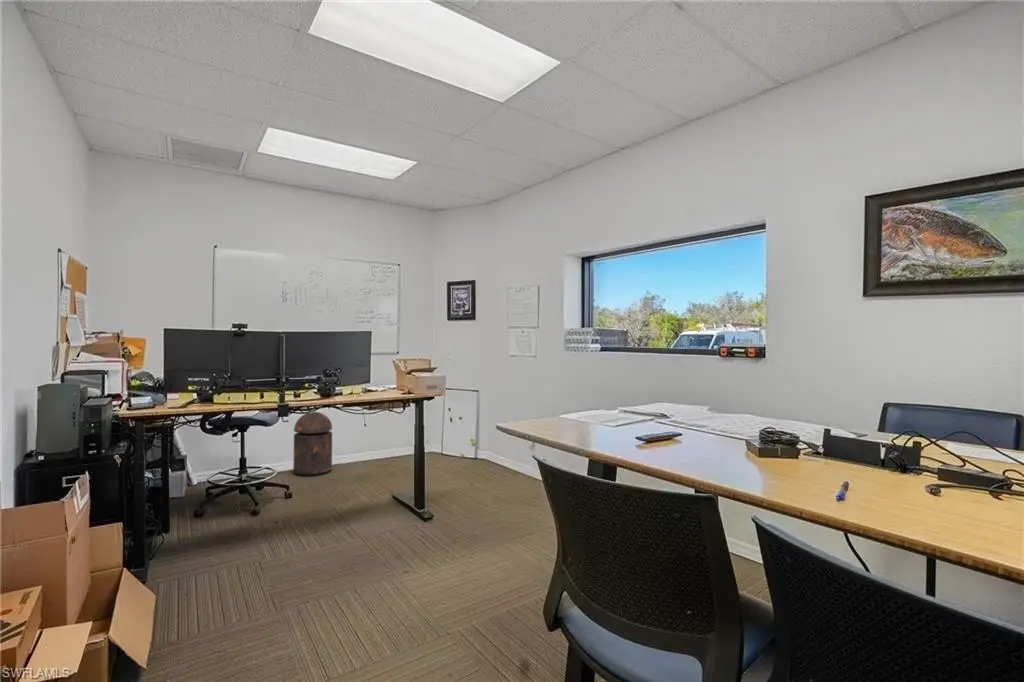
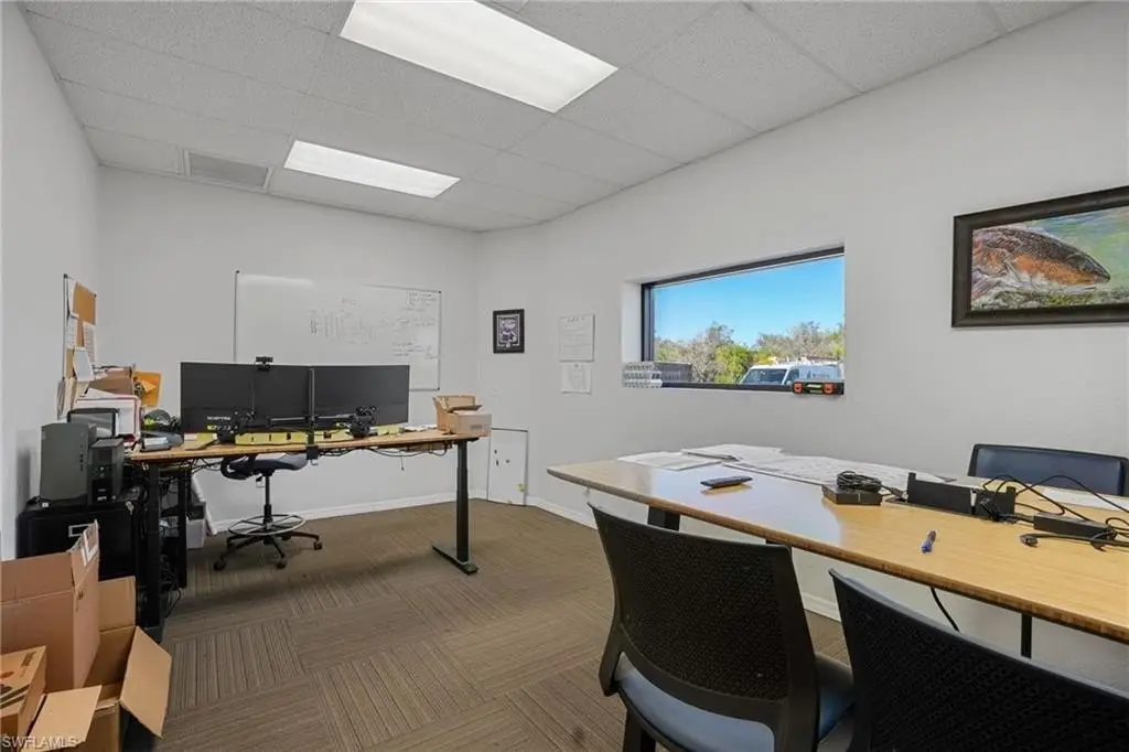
- trash can [292,411,333,477]
